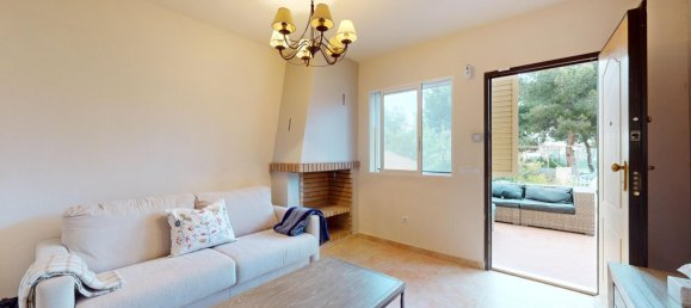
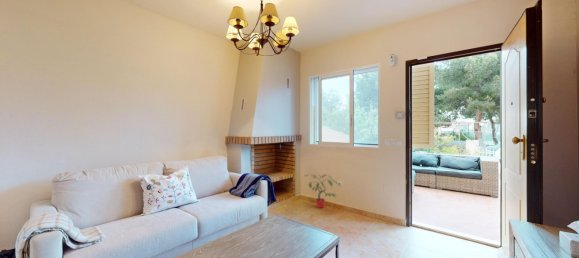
+ potted plant [302,173,340,209]
